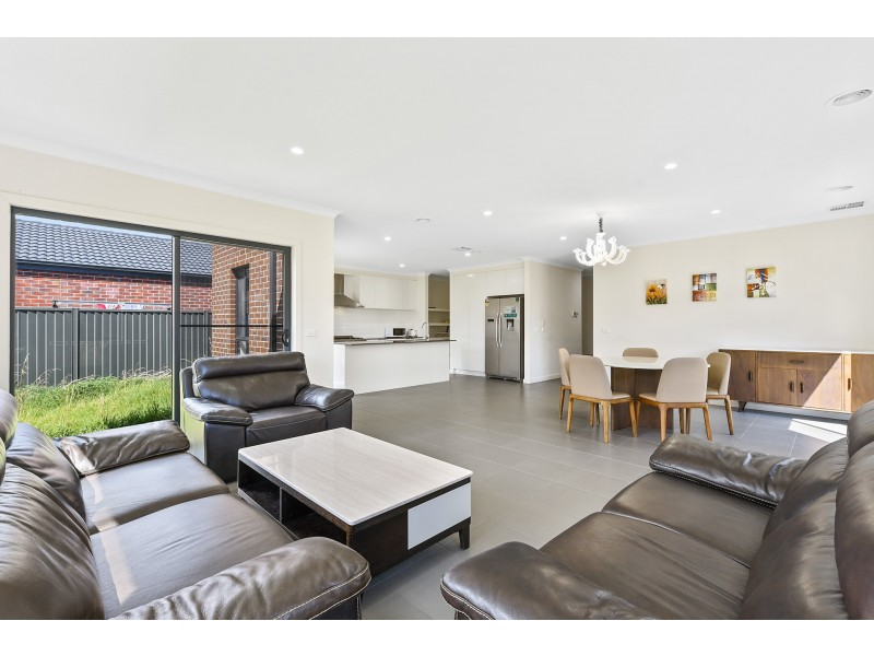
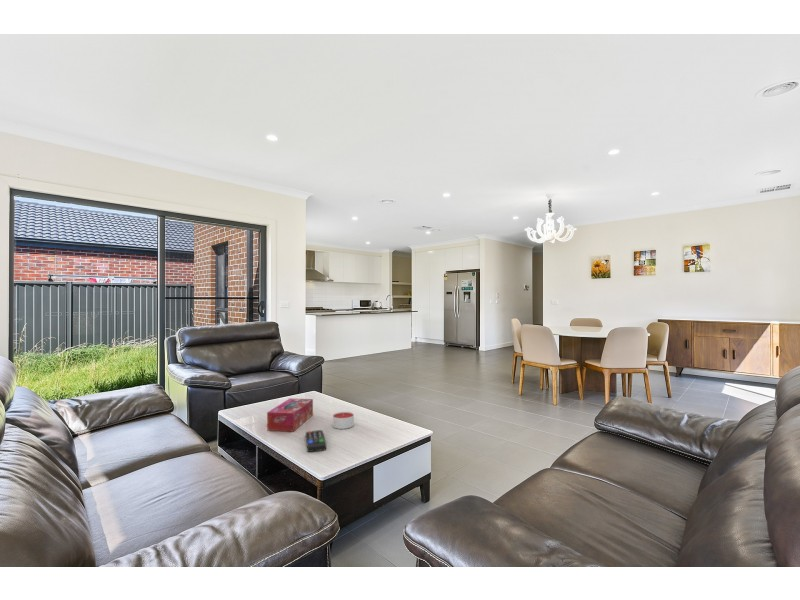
+ candle [332,411,355,430]
+ remote control [305,429,327,453]
+ tissue box [266,397,314,432]
